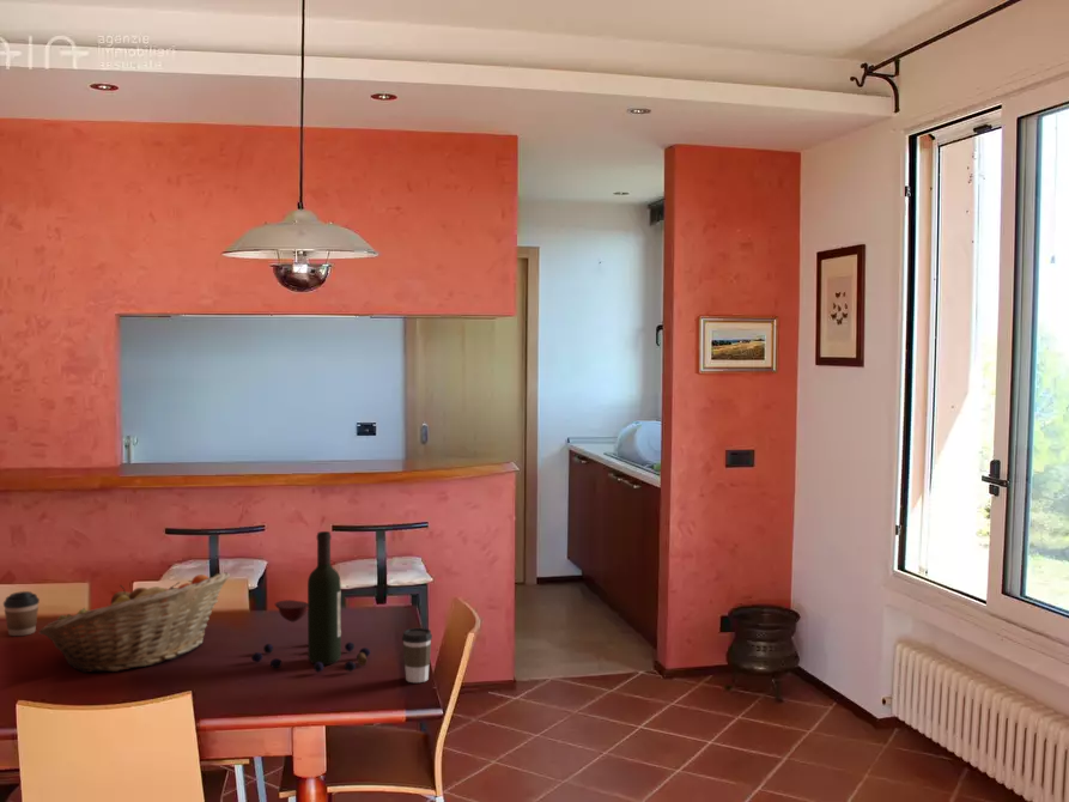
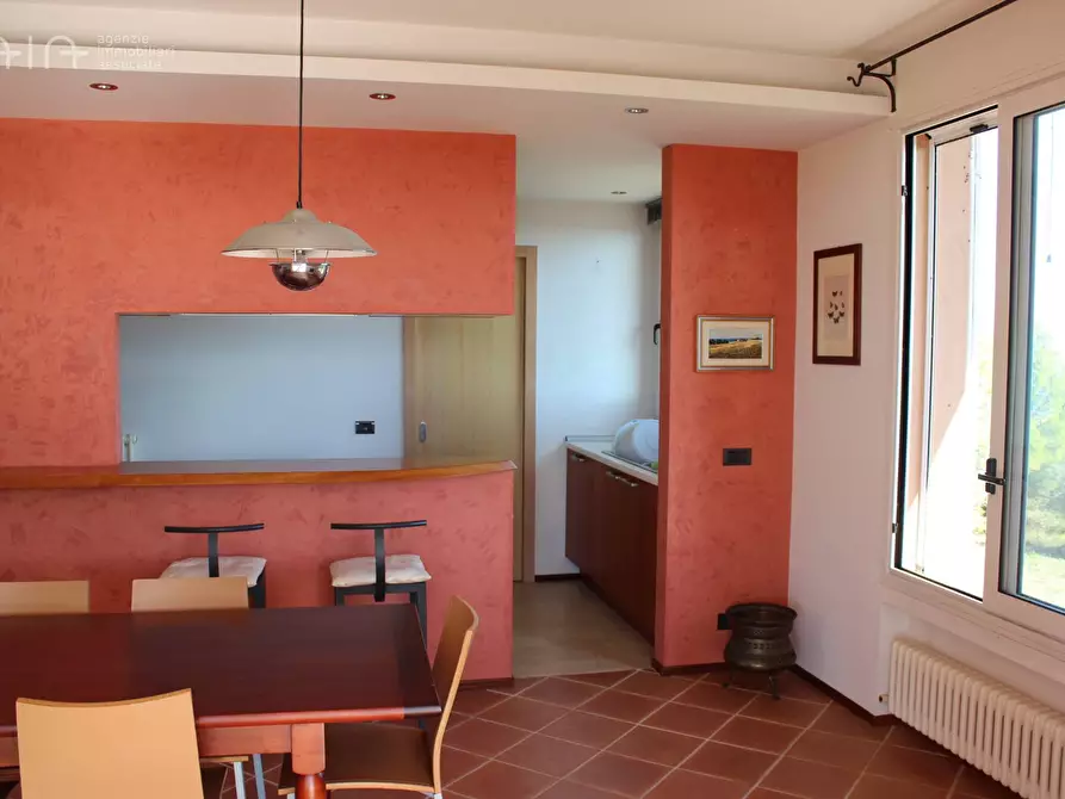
- wine bottle [250,530,371,674]
- coffee cup [2,590,41,637]
- fruit basket [37,571,231,674]
- coffee cup [401,627,433,683]
